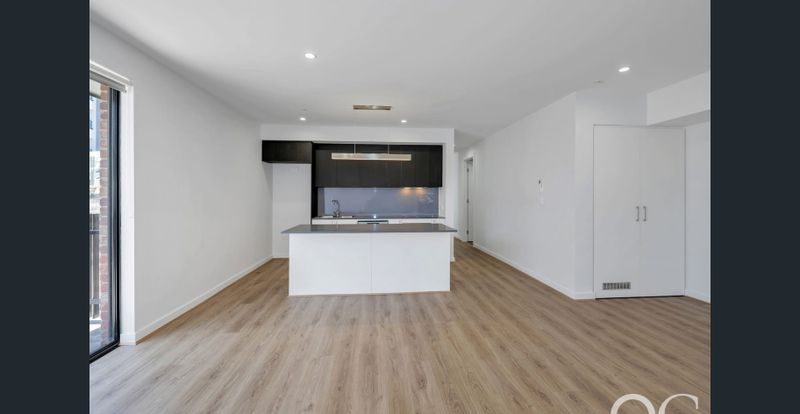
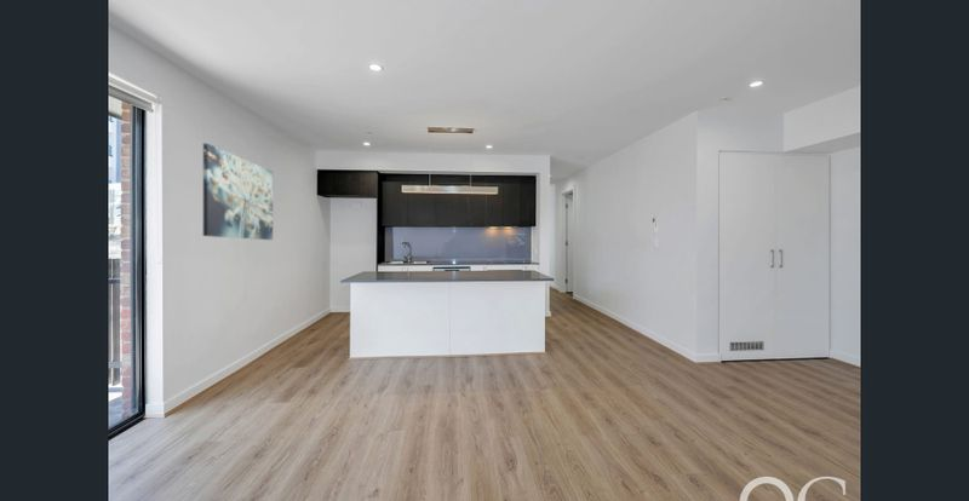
+ wall art [202,143,274,241]
